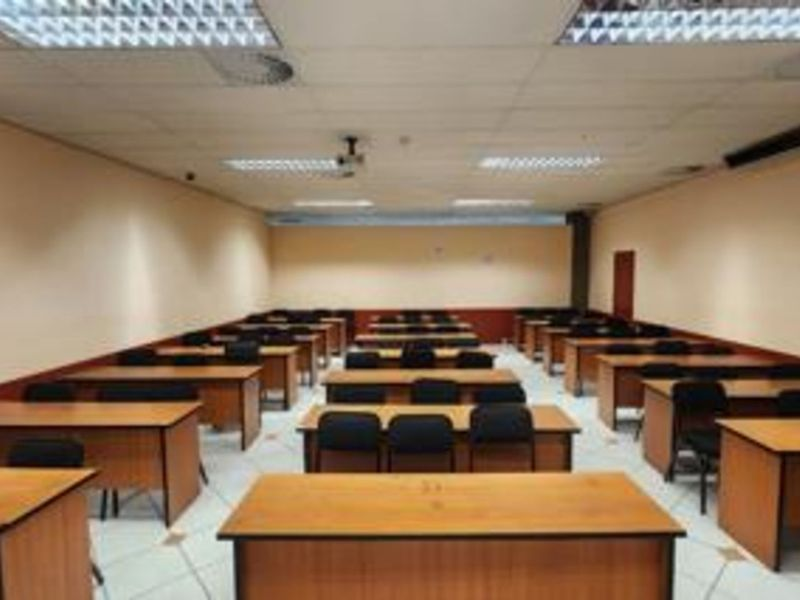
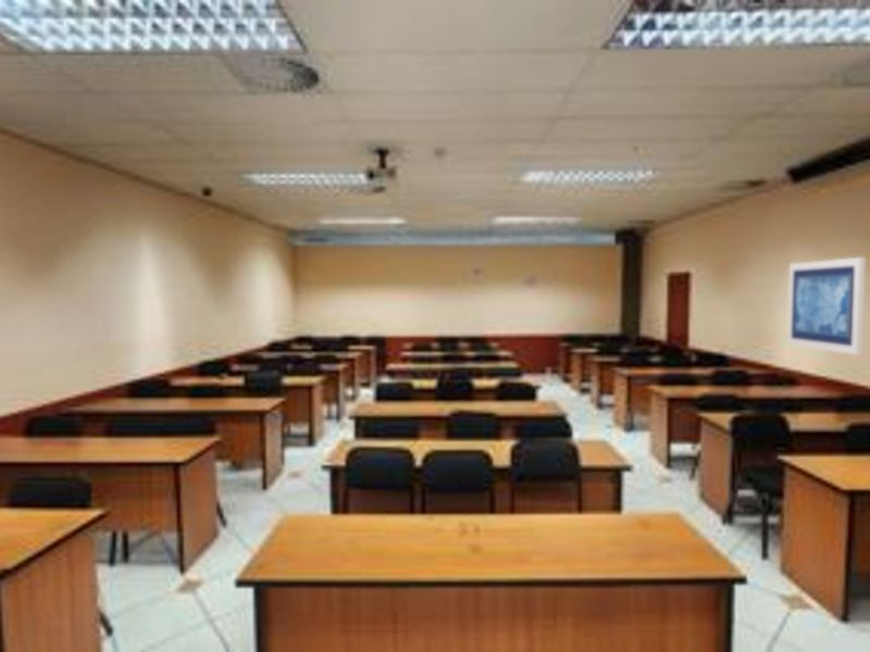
+ wall art [786,256,867,356]
